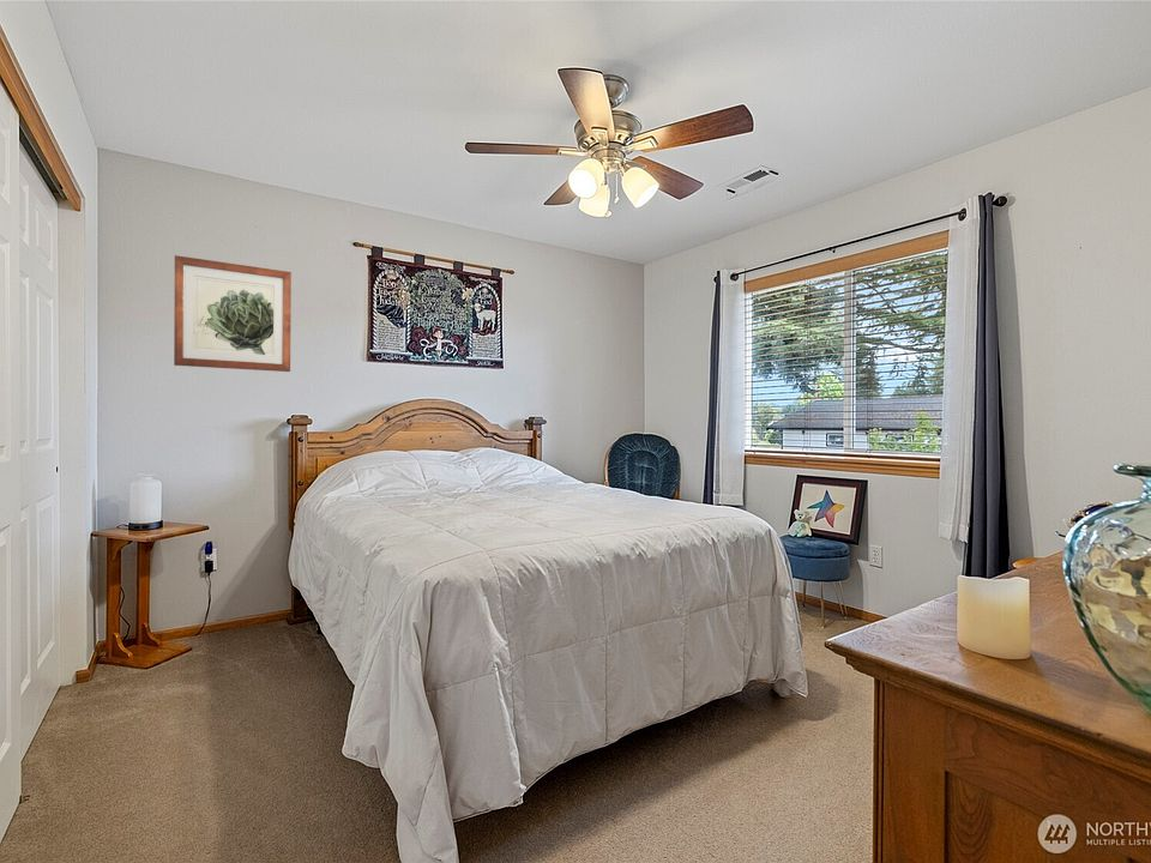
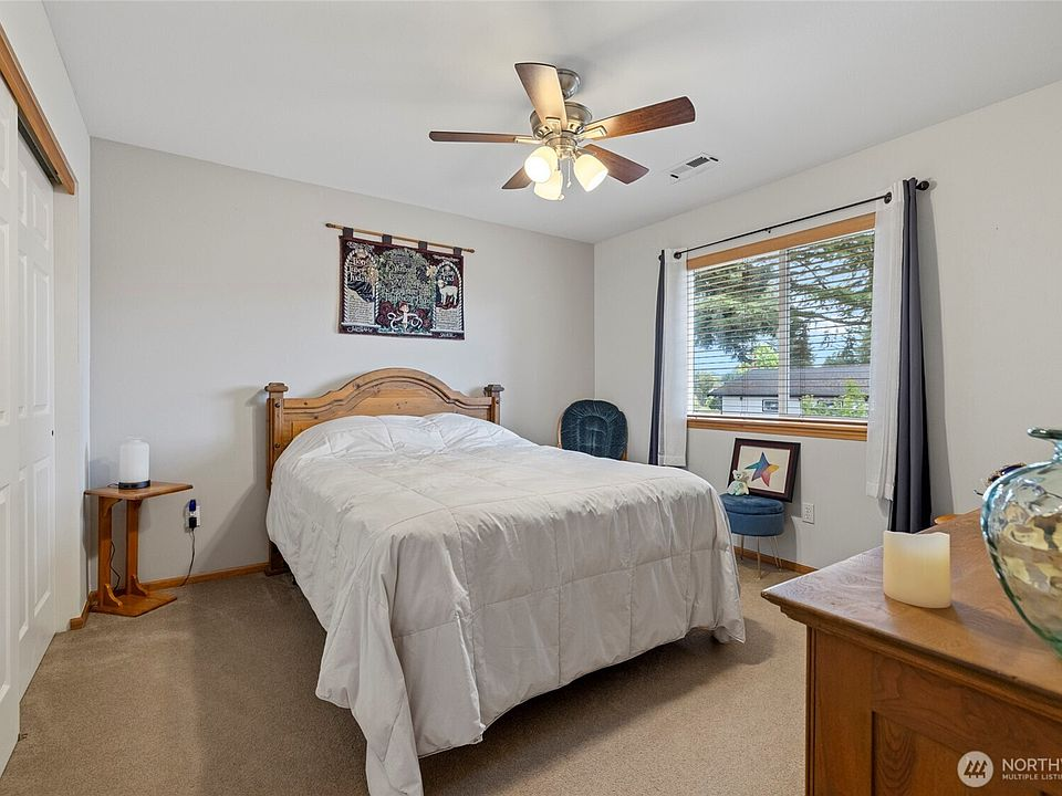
- wall art [173,254,293,373]
